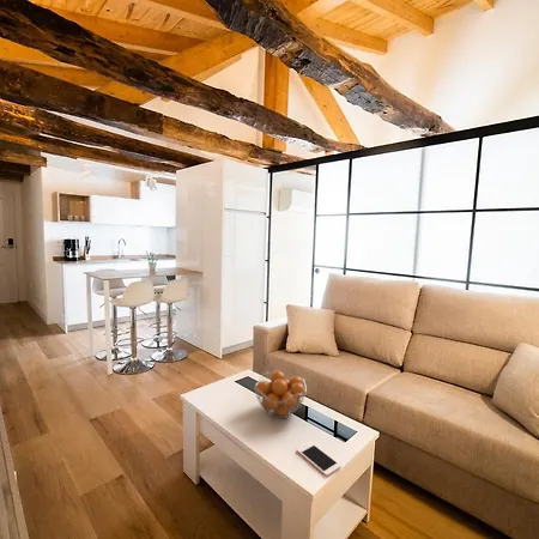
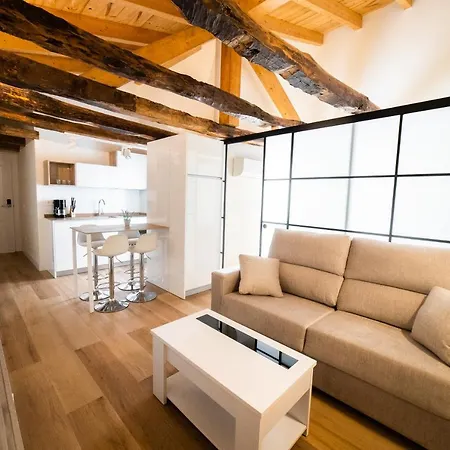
- fruit basket [254,369,308,420]
- cell phone [296,441,343,478]
